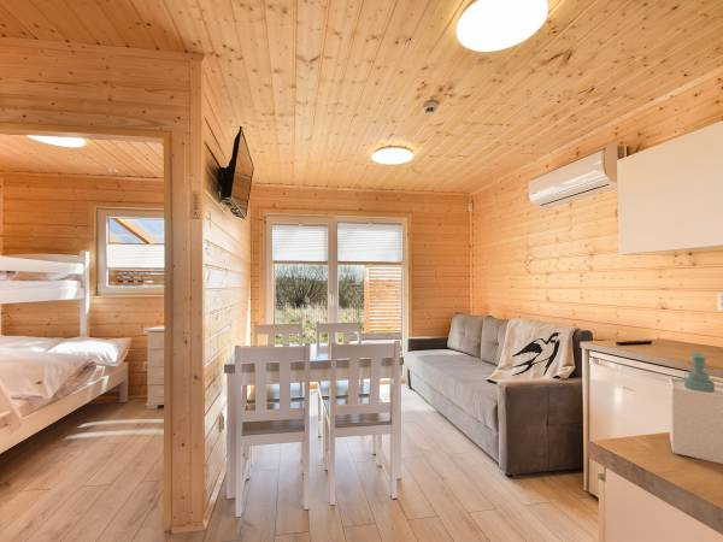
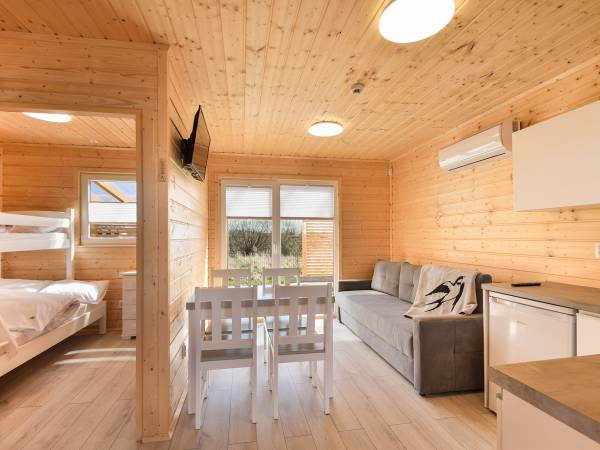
- soap bottle [669,352,723,465]
